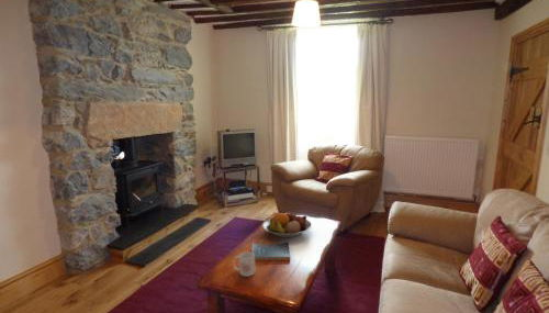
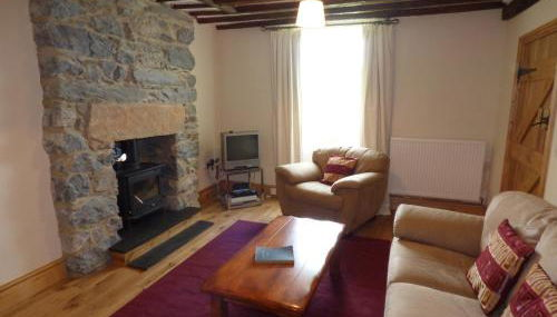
- fruit bowl [261,210,313,238]
- mug [232,250,256,278]
